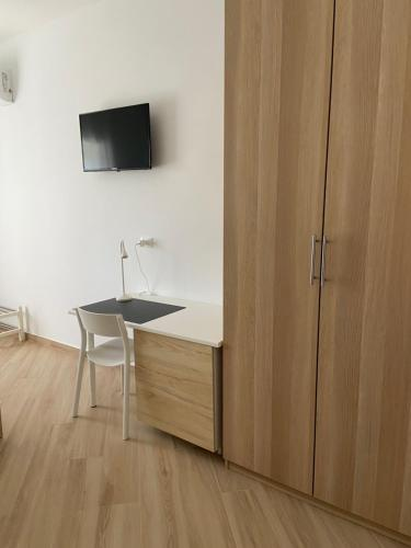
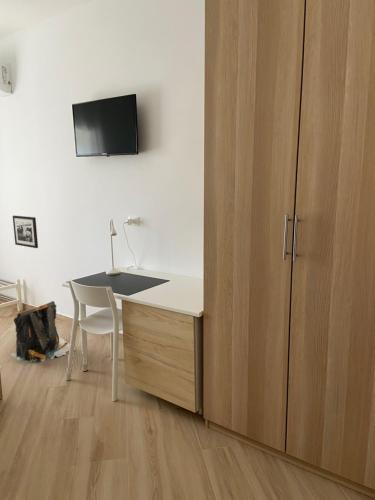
+ backpack [9,300,77,363]
+ picture frame [12,215,39,249]
